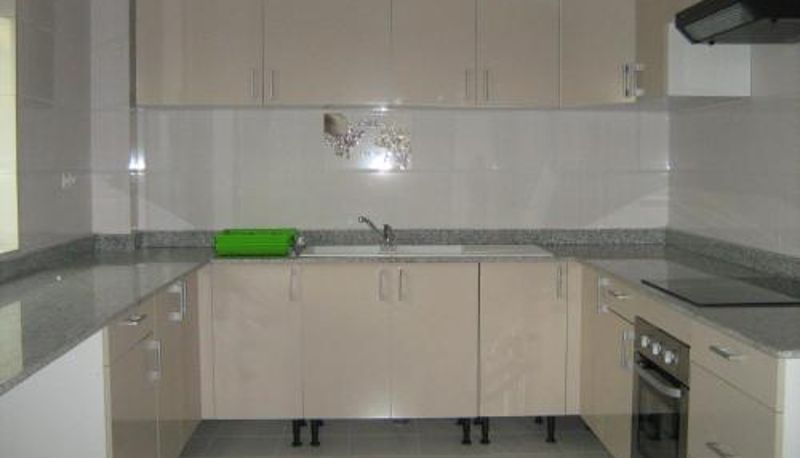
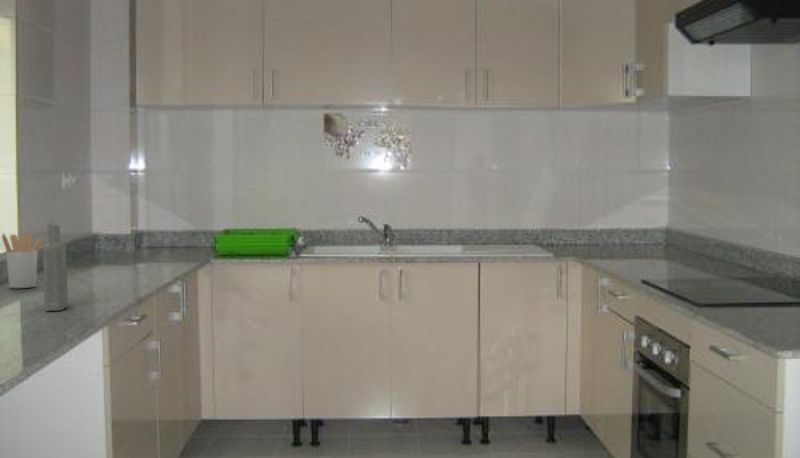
+ bottle [42,221,69,312]
+ utensil holder [1,232,44,289]
